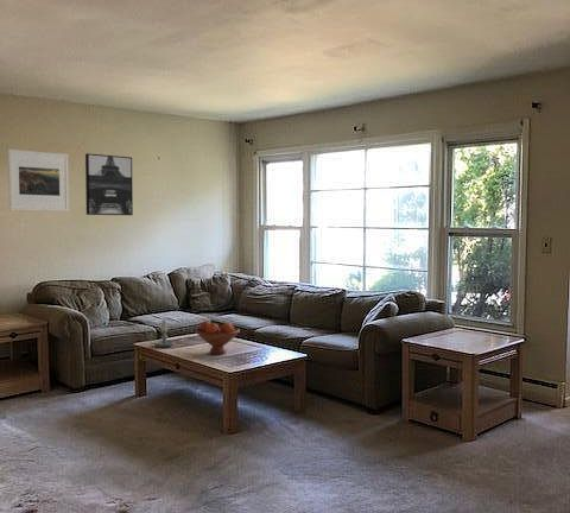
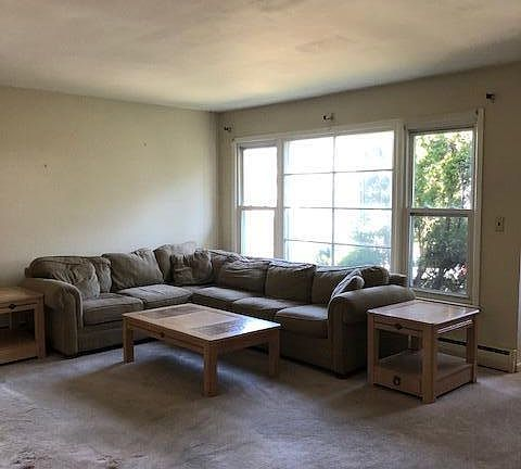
- fruit bowl [195,321,241,355]
- candle [153,317,176,348]
- wall art [84,152,134,216]
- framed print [7,148,70,213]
